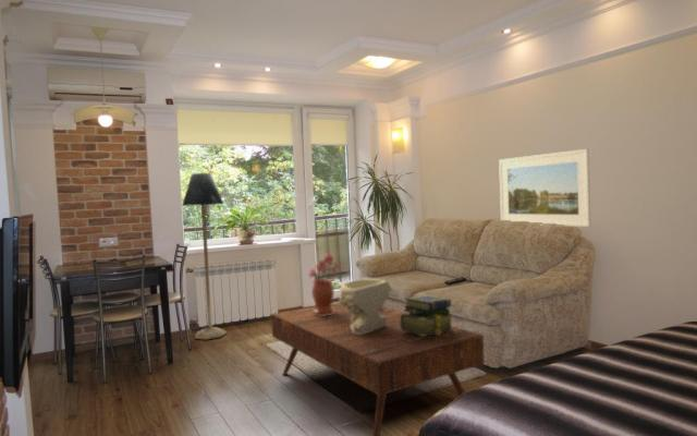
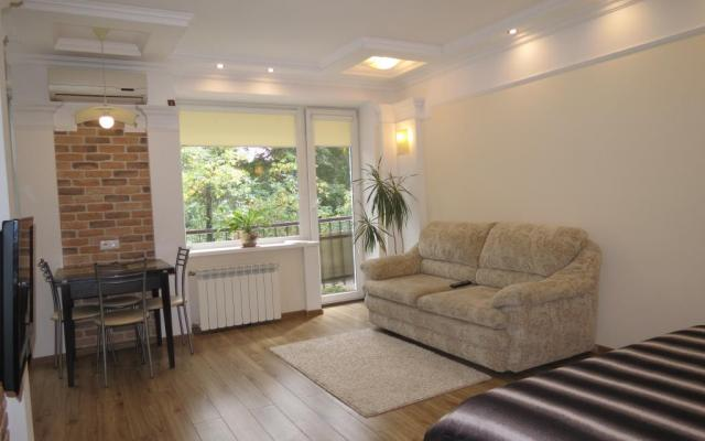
- stack of books [401,294,454,336]
- potted flower [307,252,343,316]
- floor lamp [181,172,229,341]
- decorative bowl [338,279,393,335]
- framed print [498,148,591,228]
- coffee table [270,301,486,436]
